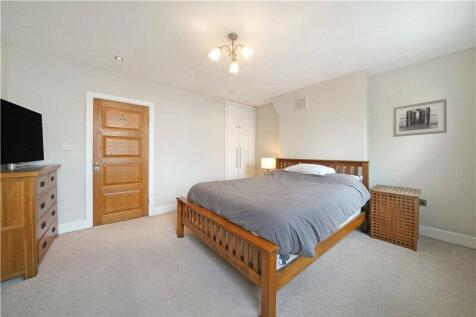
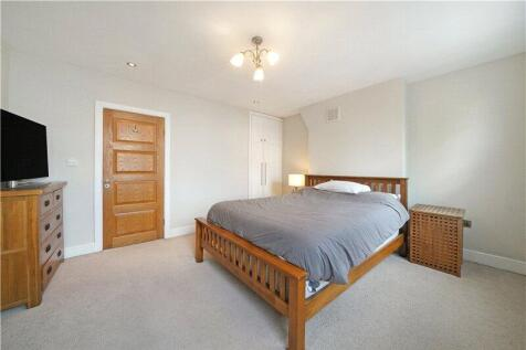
- wall art [391,98,448,138]
